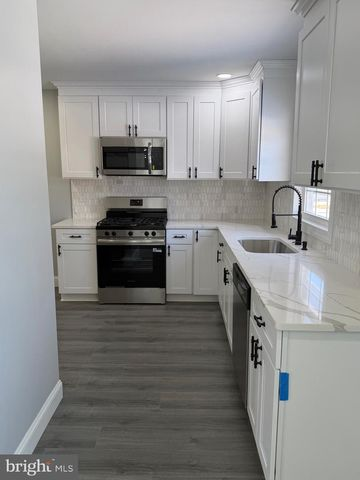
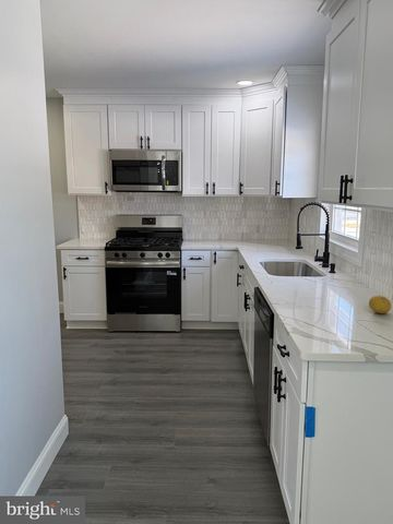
+ fruit [368,295,392,314]
